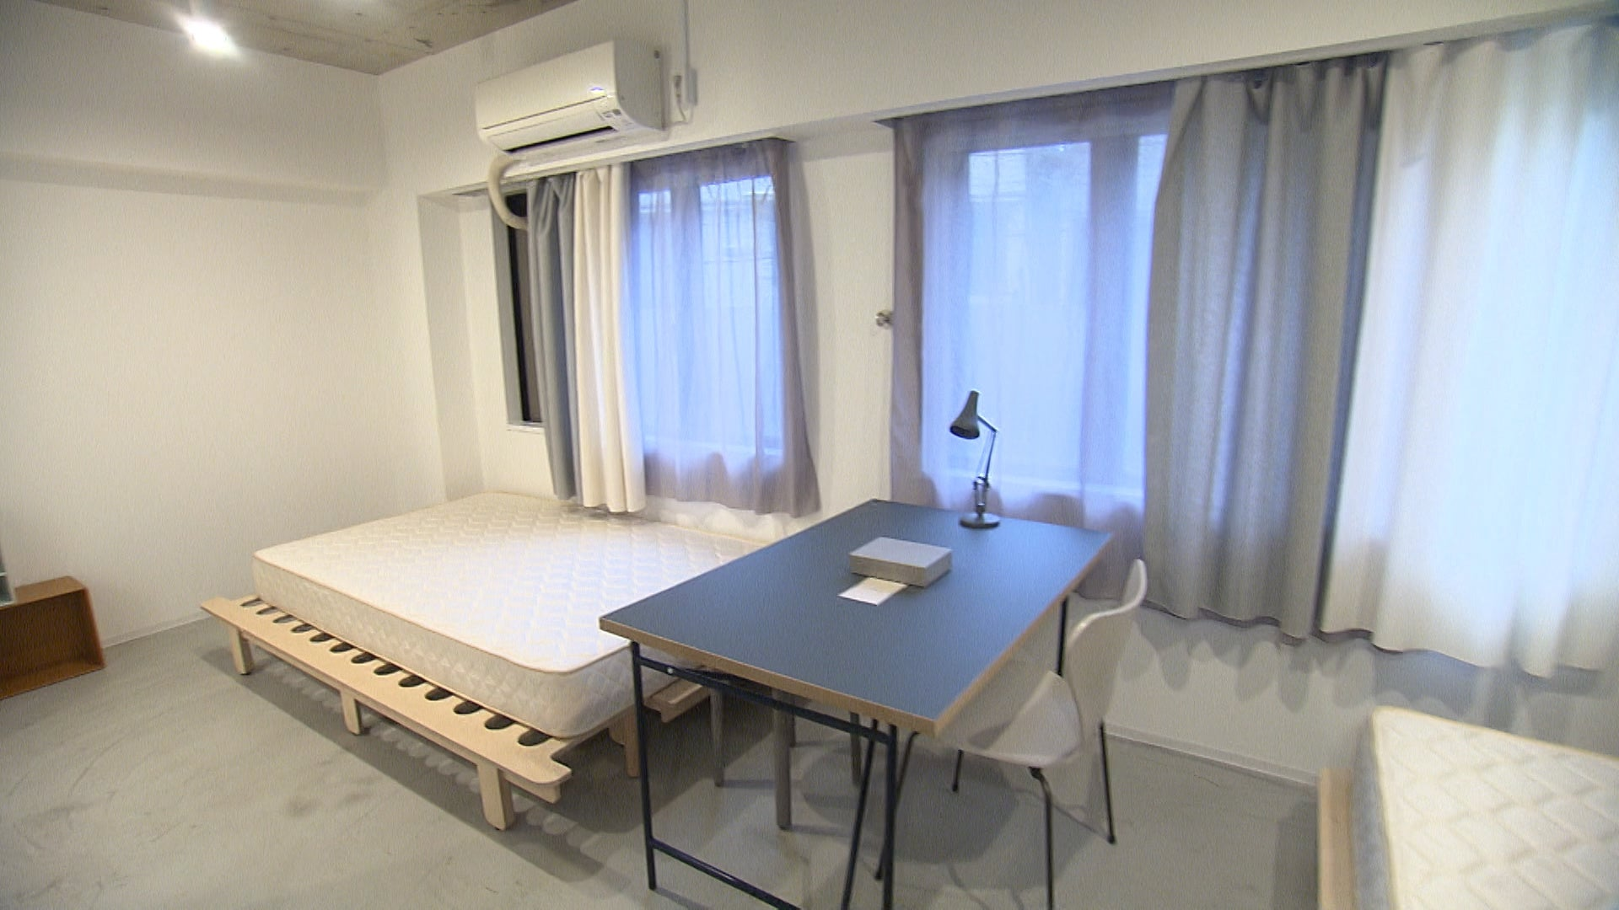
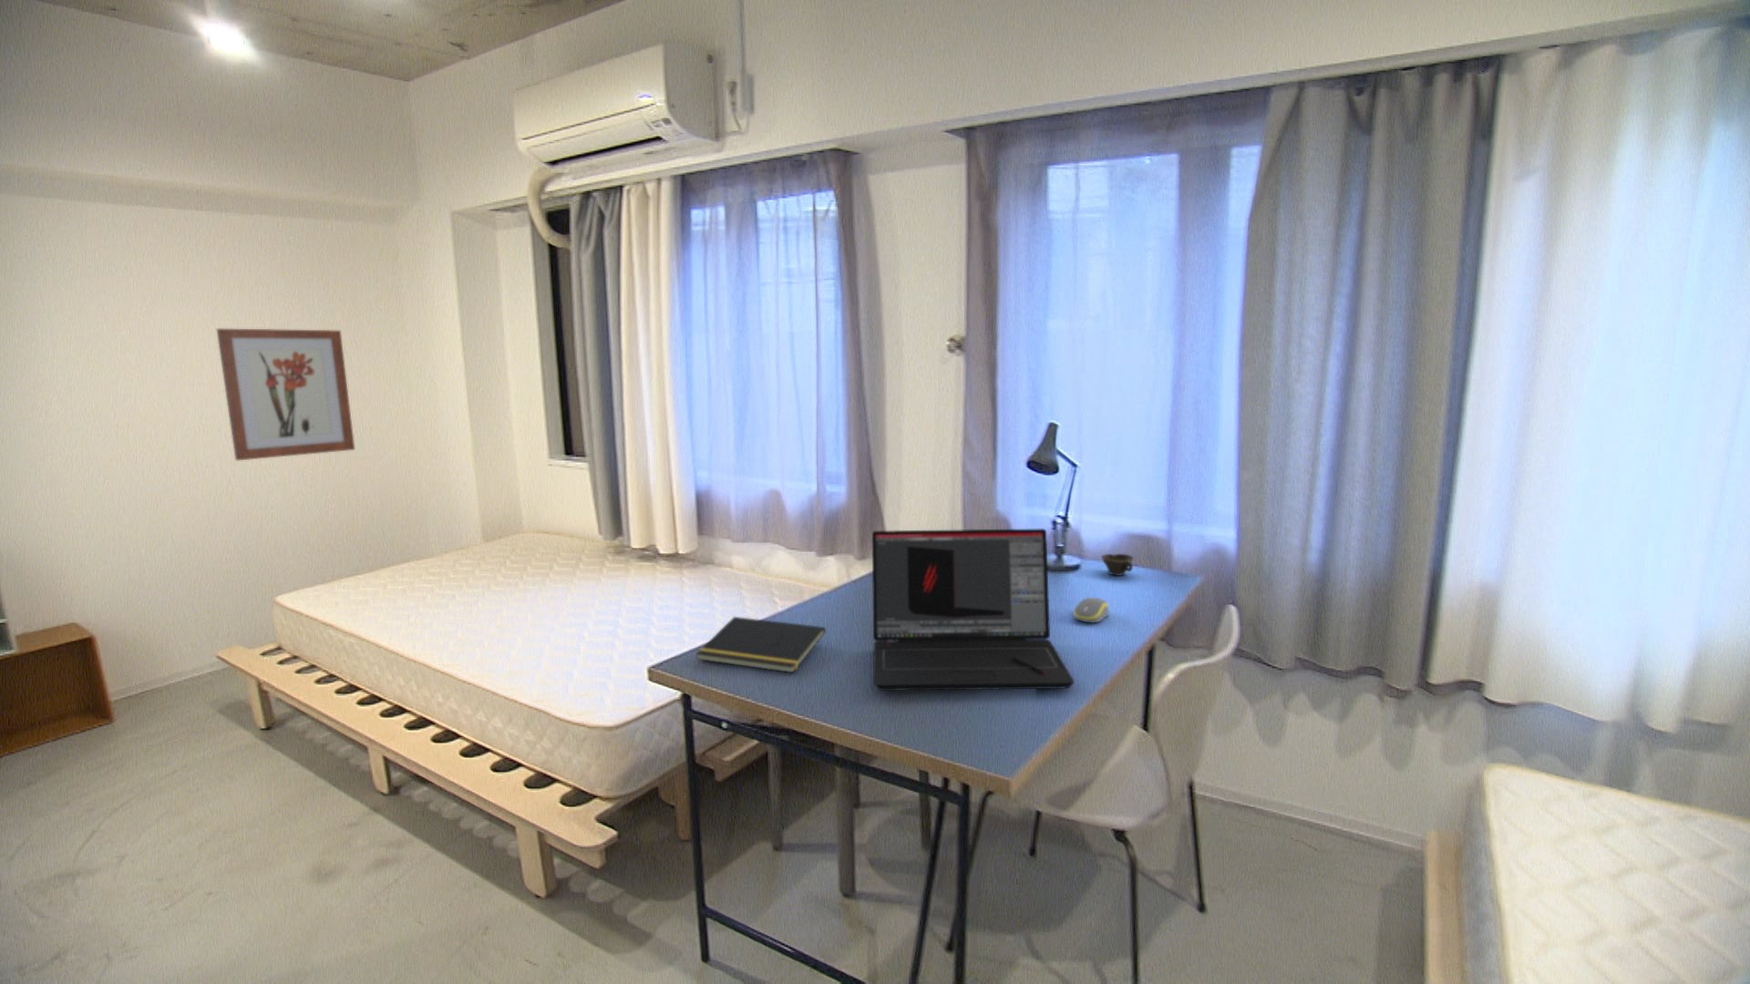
+ notepad [696,616,827,673]
+ cup [1100,553,1133,577]
+ laptop [871,527,1076,692]
+ wall art [216,328,356,461]
+ computer mouse [1073,597,1111,624]
